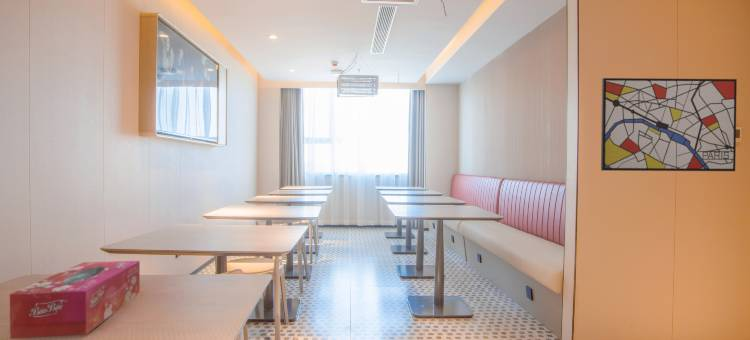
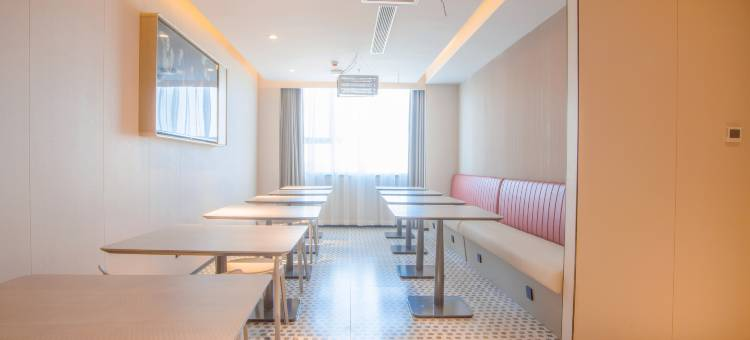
- tissue box [9,260,141,340]
- wall art [600,77,738,172]
